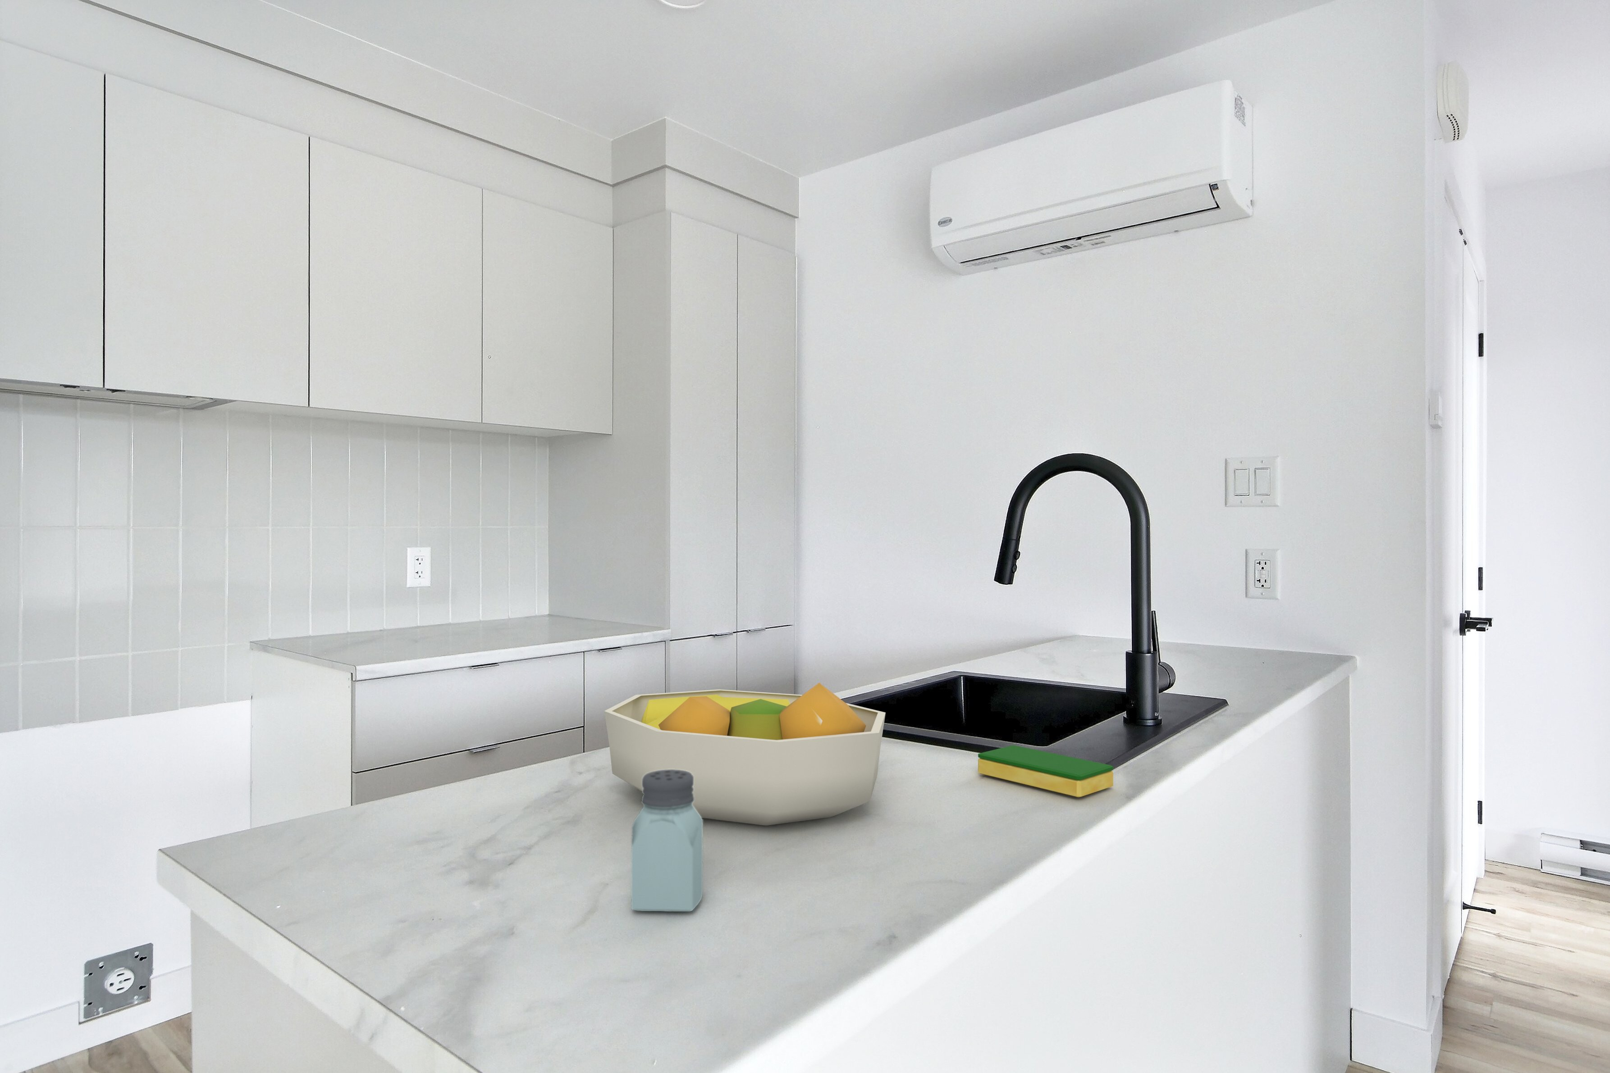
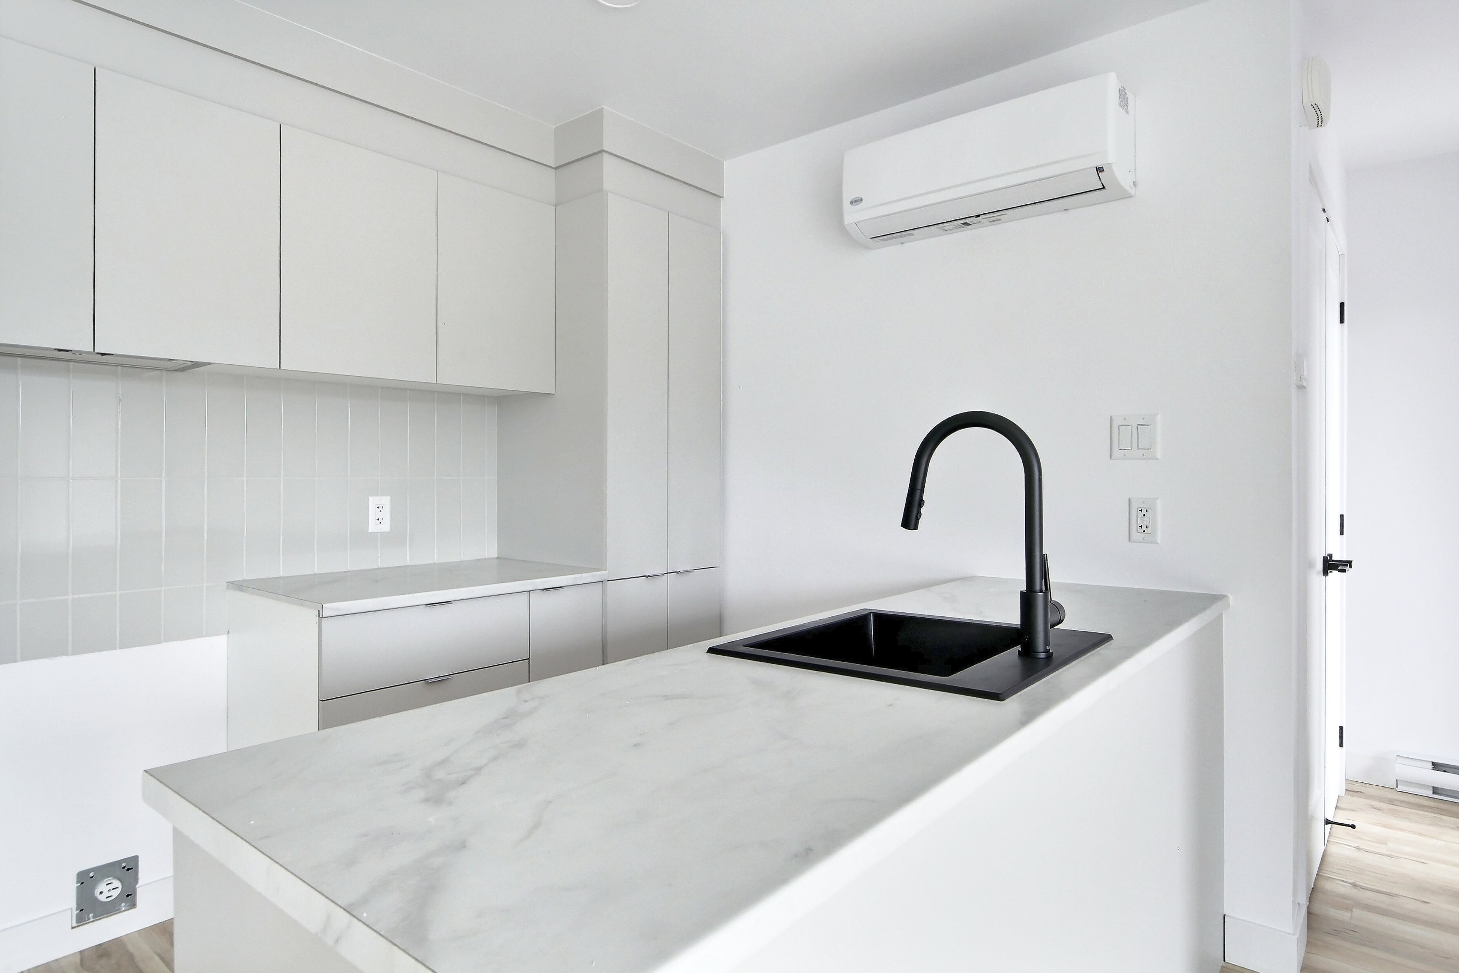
- dish sponge [978,745,1114,798]
- fruit bowl [604,683,886,826]
- saltshaker [631,769,703,913]
